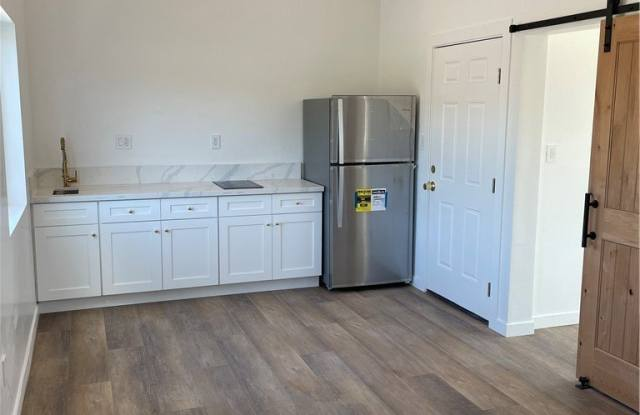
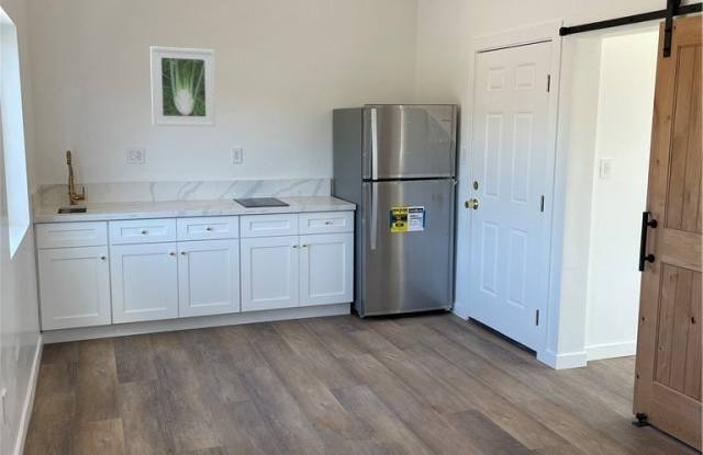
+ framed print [149,45,217,128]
